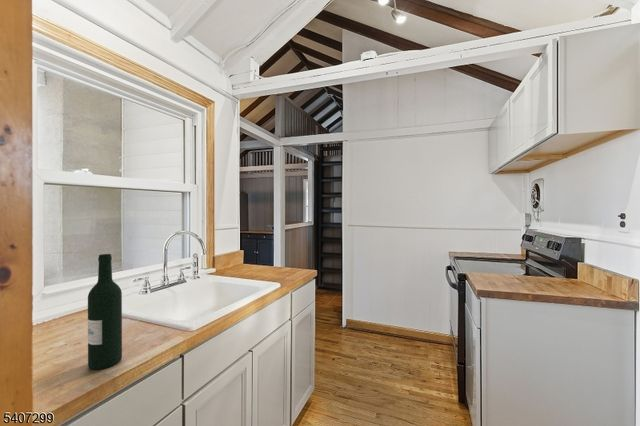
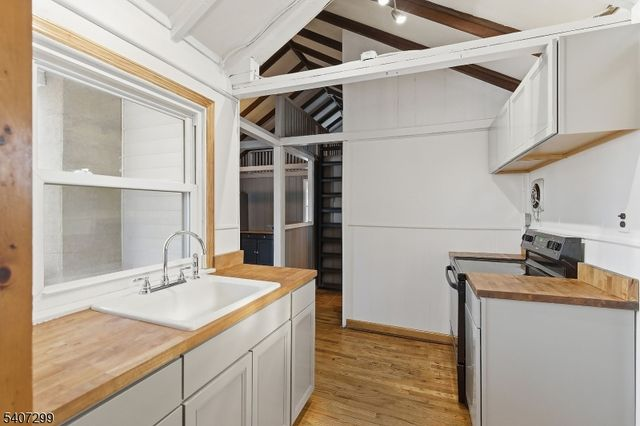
- wine bottle [87,253,123,370]
